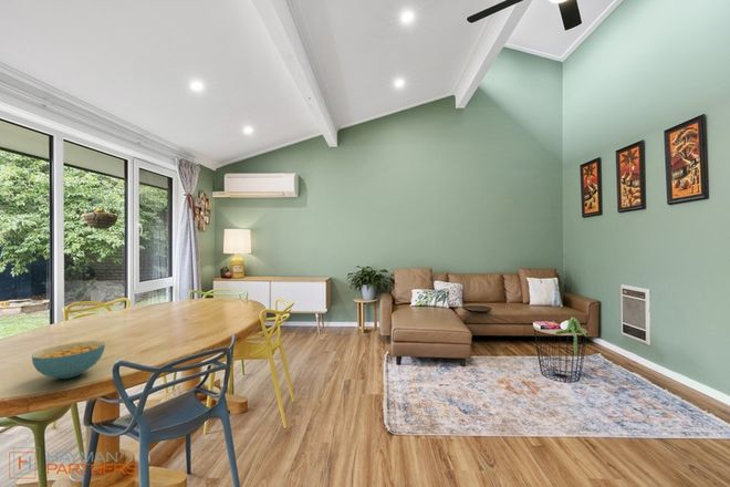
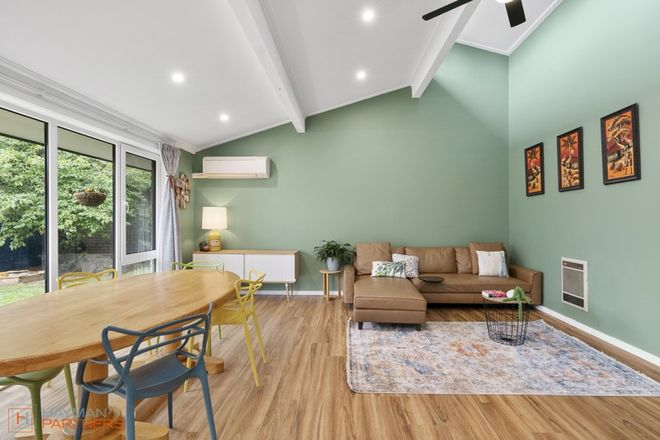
- cereal bowl [31,340,106,380]
